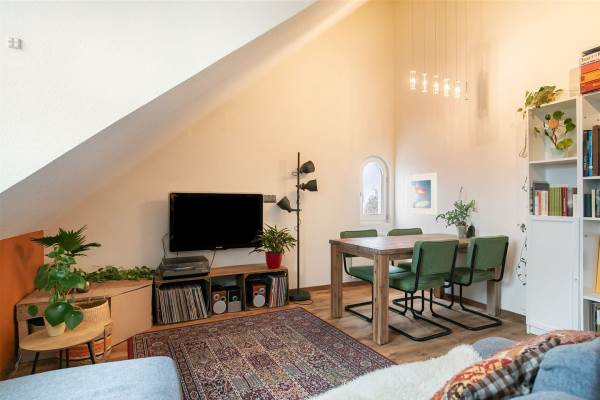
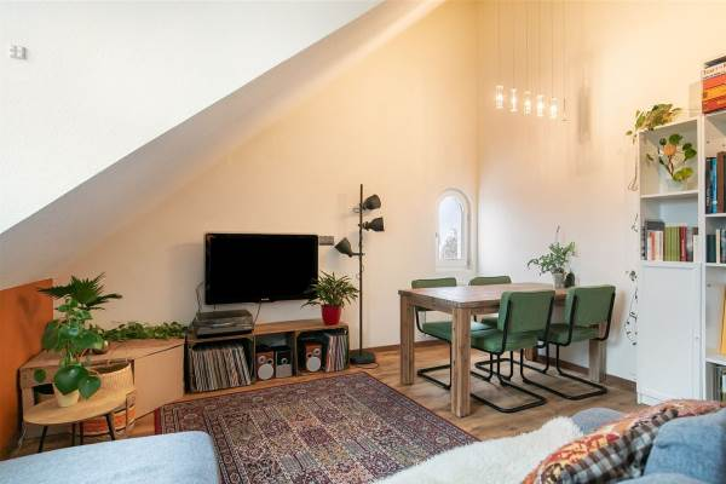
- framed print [406,172,438,216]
